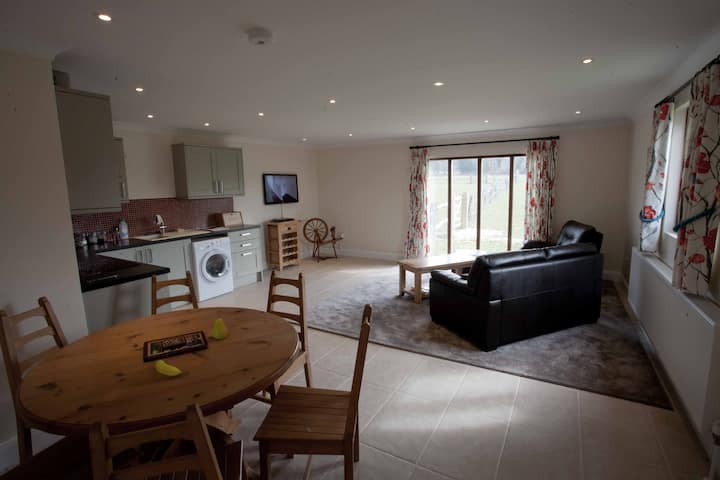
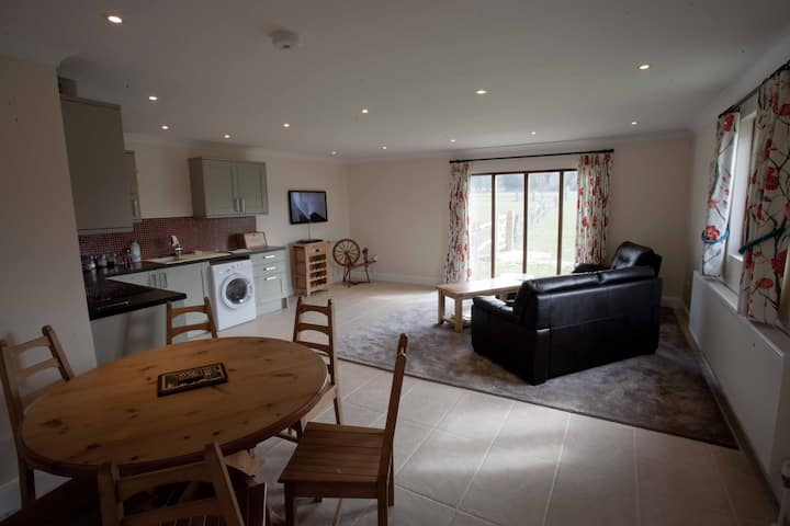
- fruit [154,359,190,377]
- fruit [211,315,229,340]
